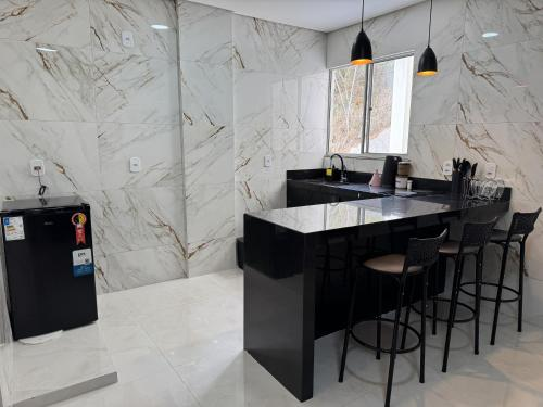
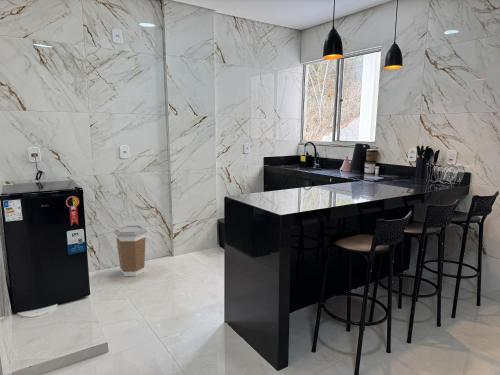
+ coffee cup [113,224,148,277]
